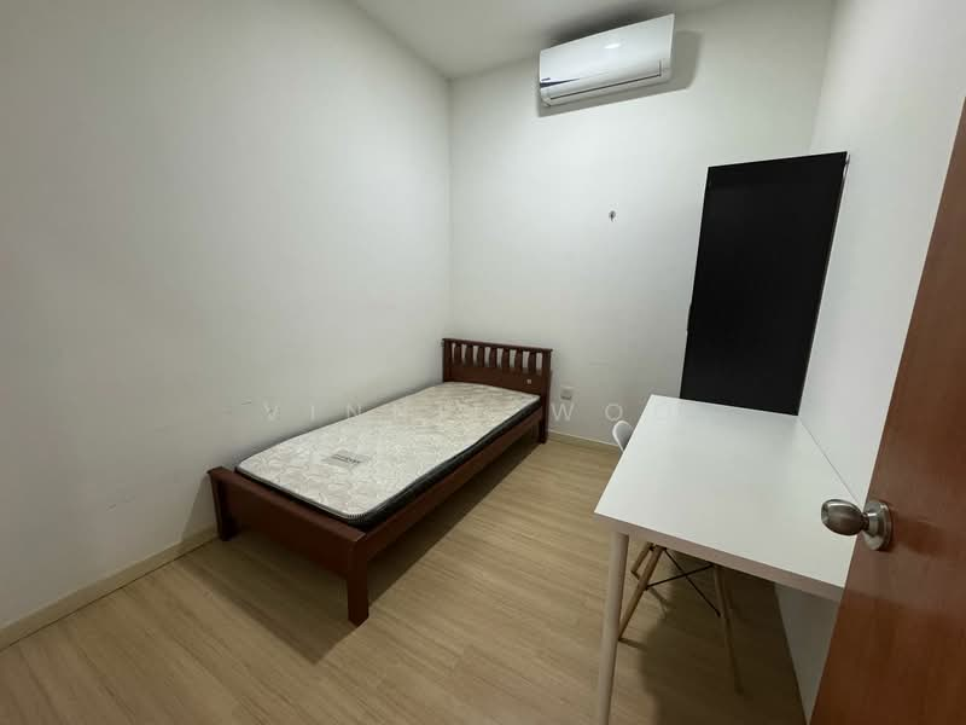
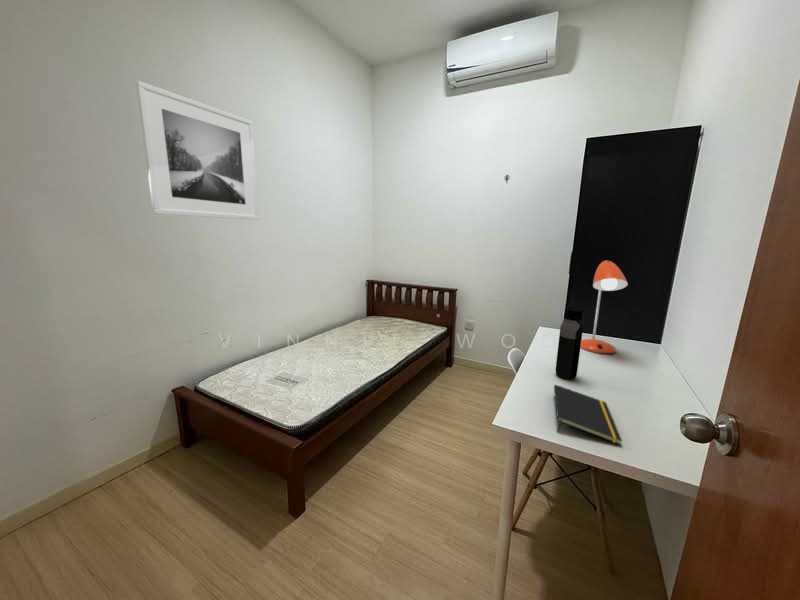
+ notepad [553,384,623,445]
+ desk lamp [580,260,629,355]
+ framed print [135,80,260,221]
+ water bottle [555,307,584,381]
